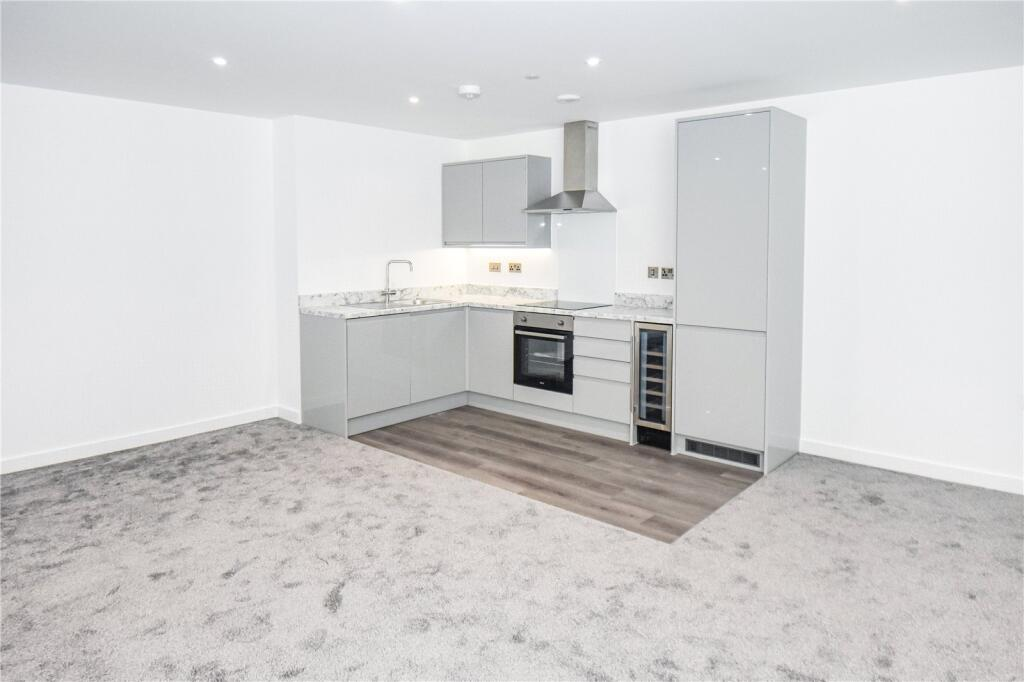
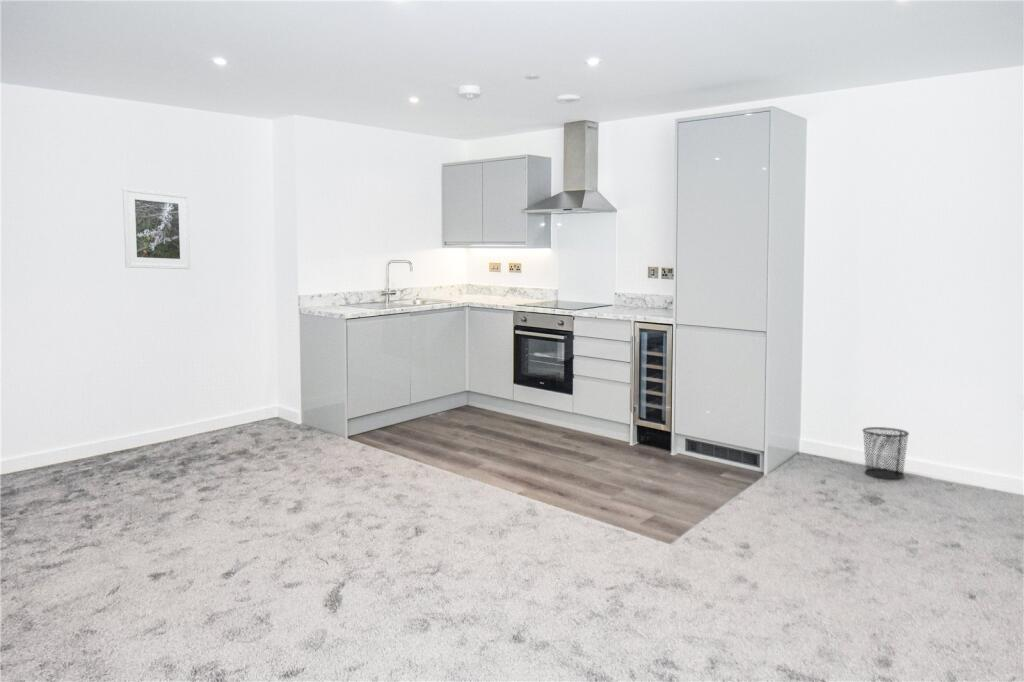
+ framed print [121,187,191,270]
+ waste bin [861,426,910,480]
